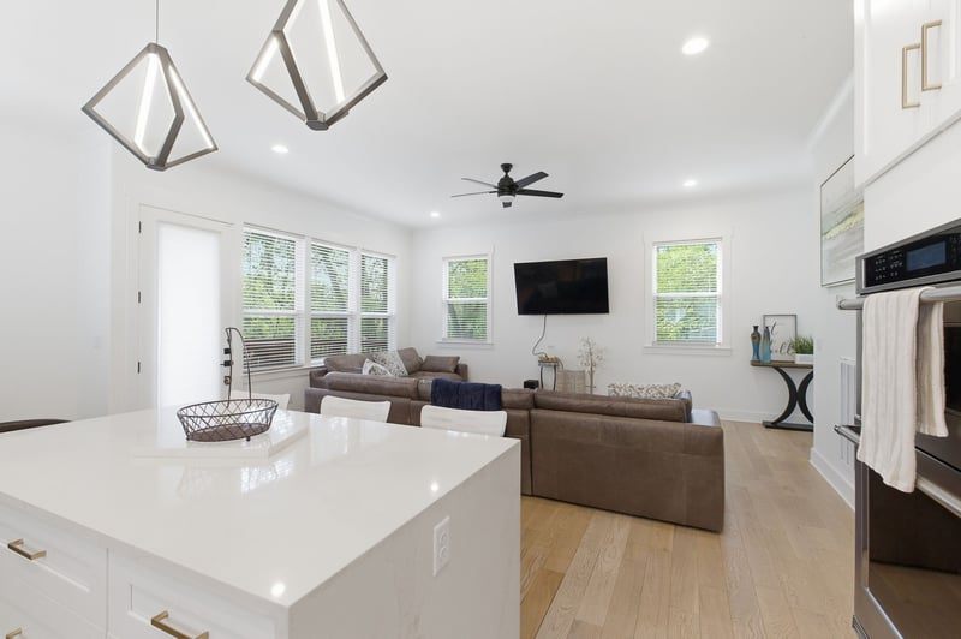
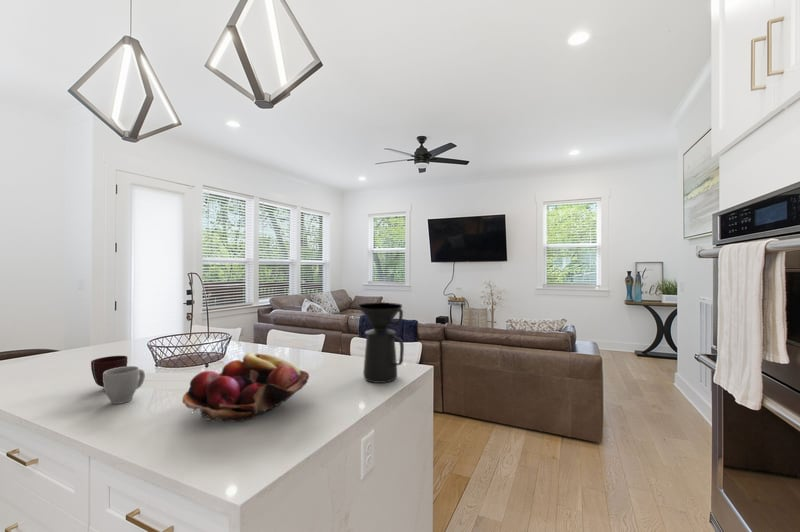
+ coffee maker [358,302,405,384]
+ mug [103,365,146,405]
+ mug [90,355,128,388]
+ fruit basket [182,352,310,423]
